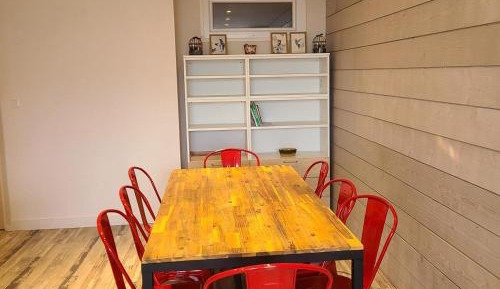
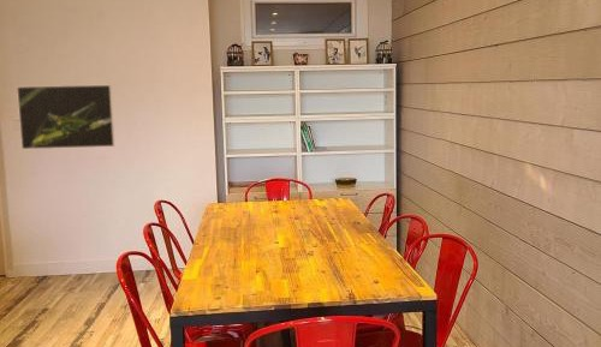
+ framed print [16,84,117,150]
